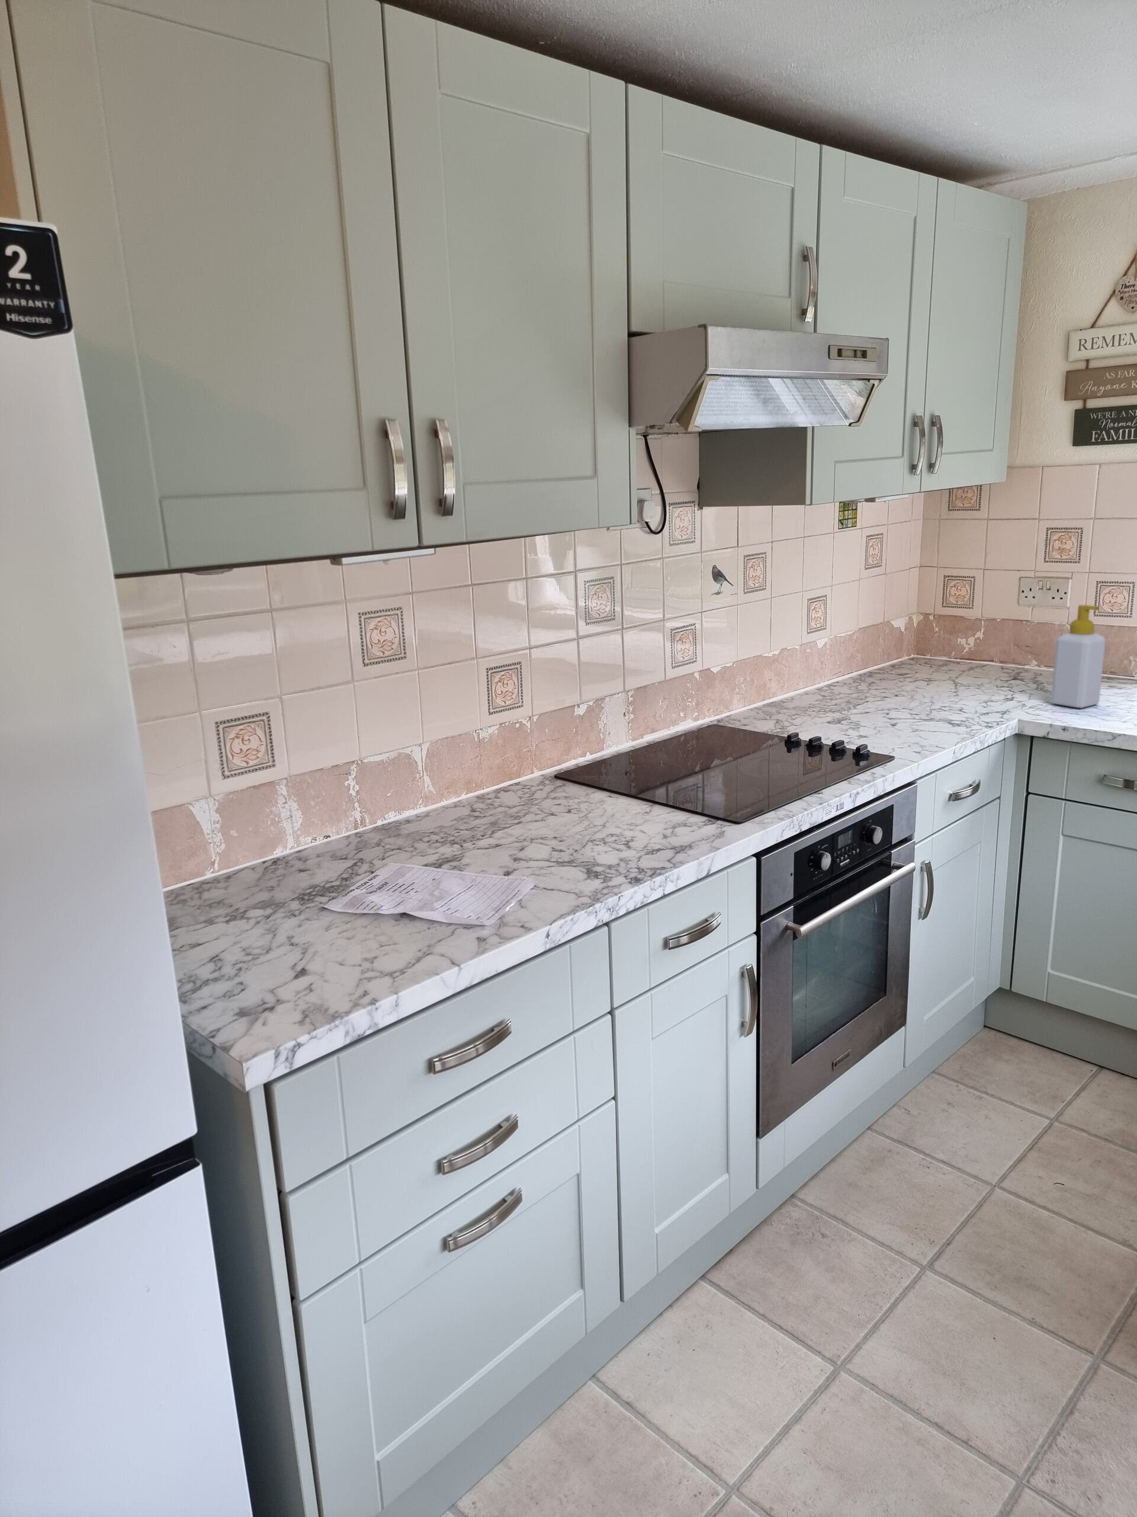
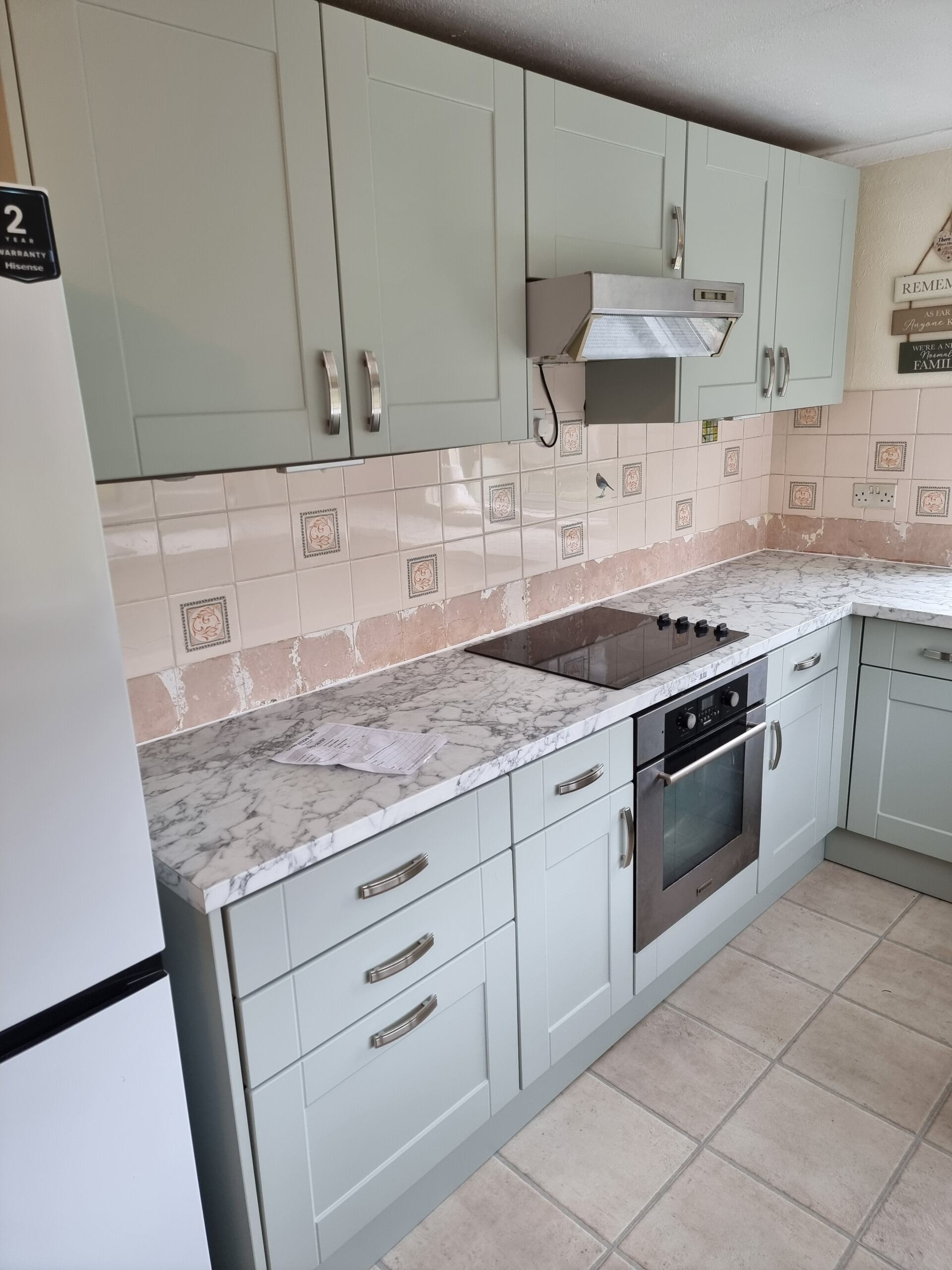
- soap bottle [1050,604,1106,708]
